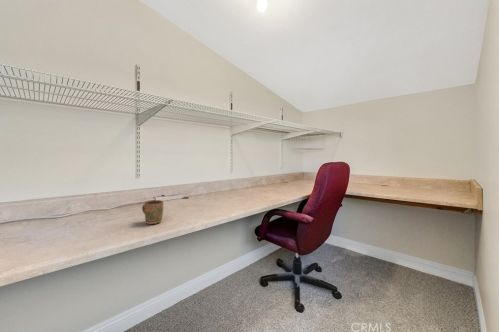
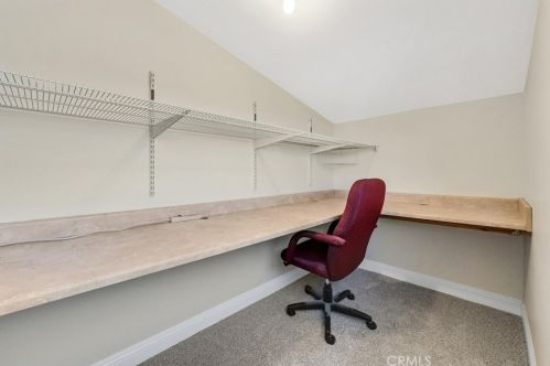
- mug [141,199,164,225]
